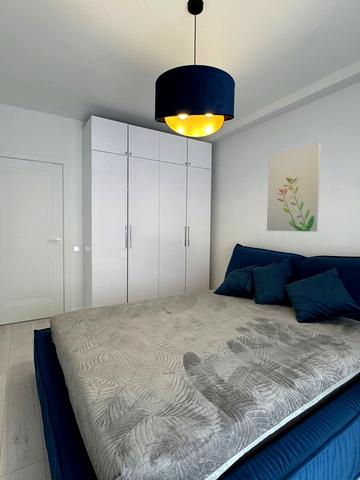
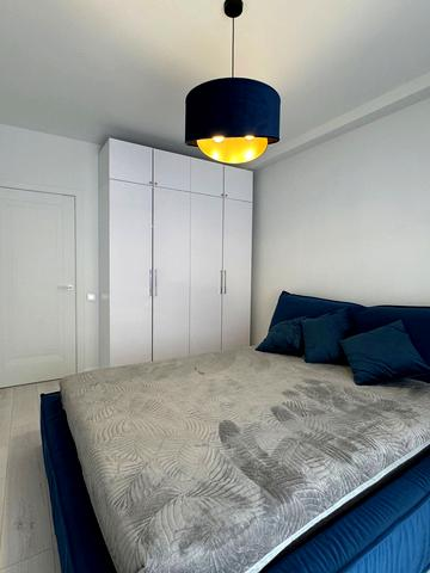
- wall art [266,142,322,233]
